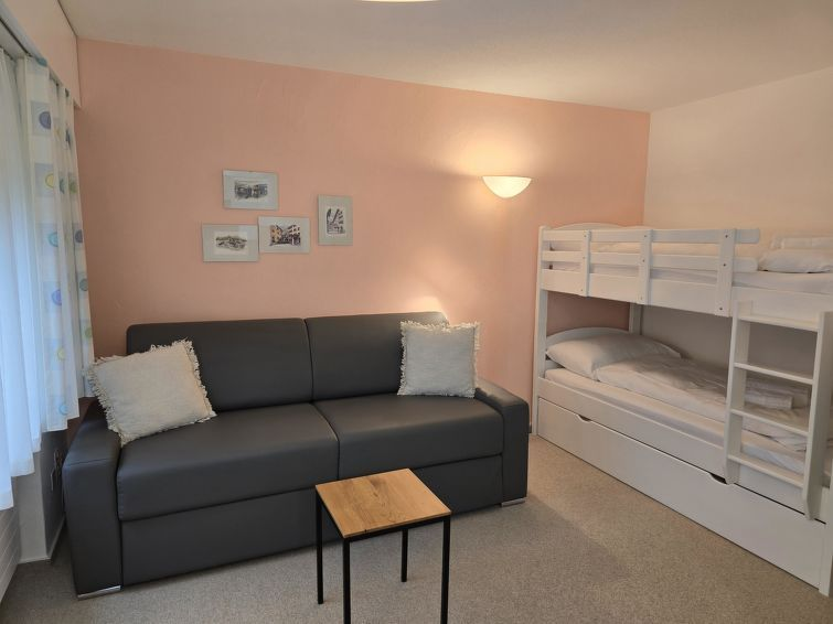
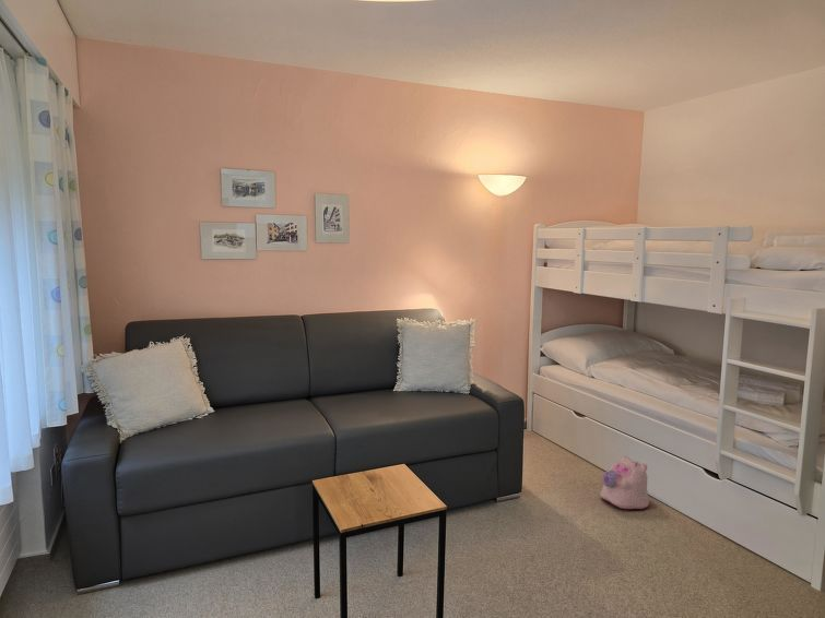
+ plush toy [599,455,650,510]
